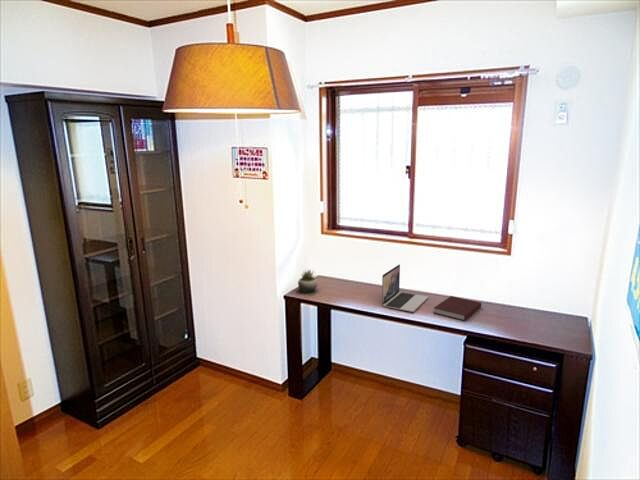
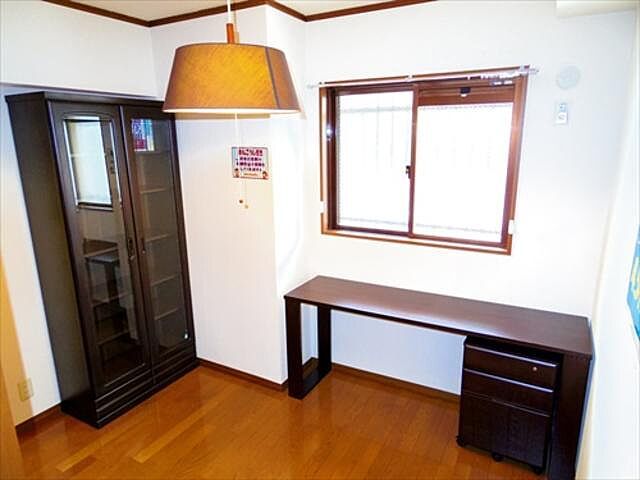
- laptop [381,263,429,313]
- notebook [432,295,482,322]
- succulent plant [294,268,323,297]
